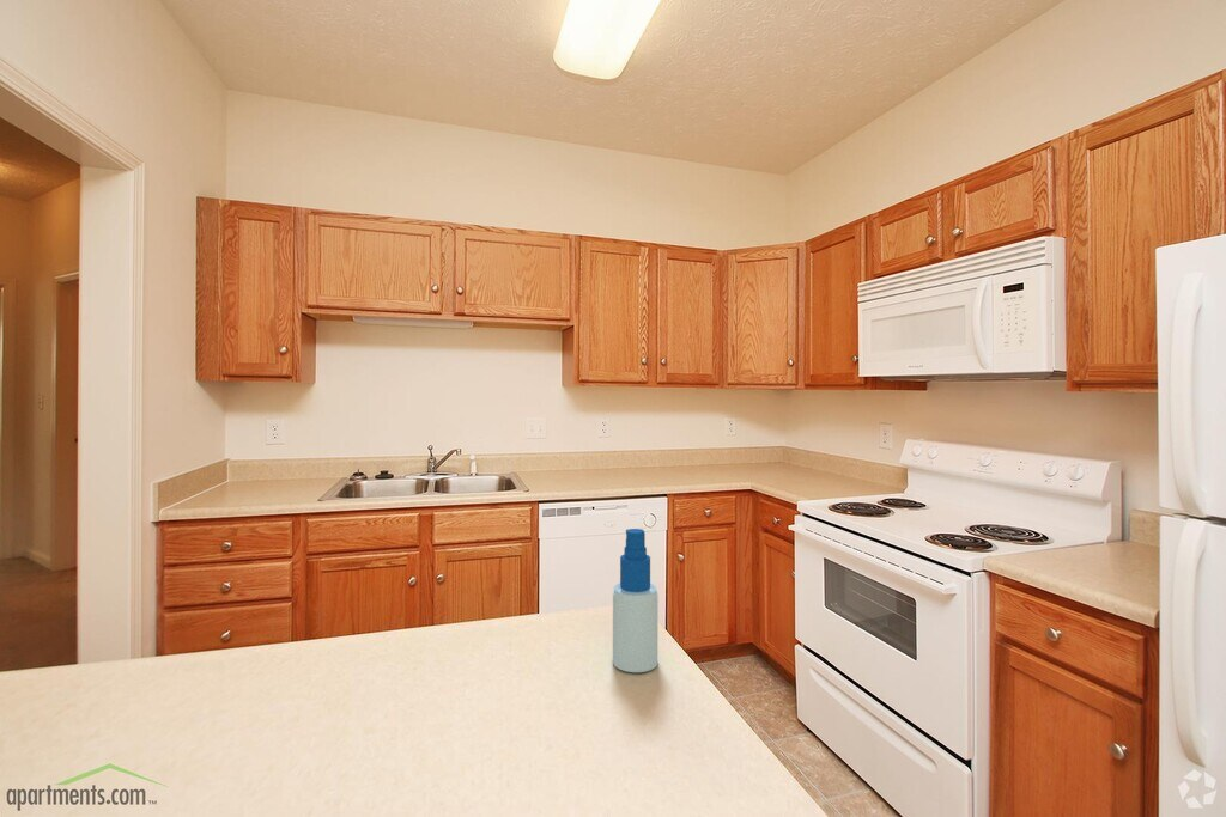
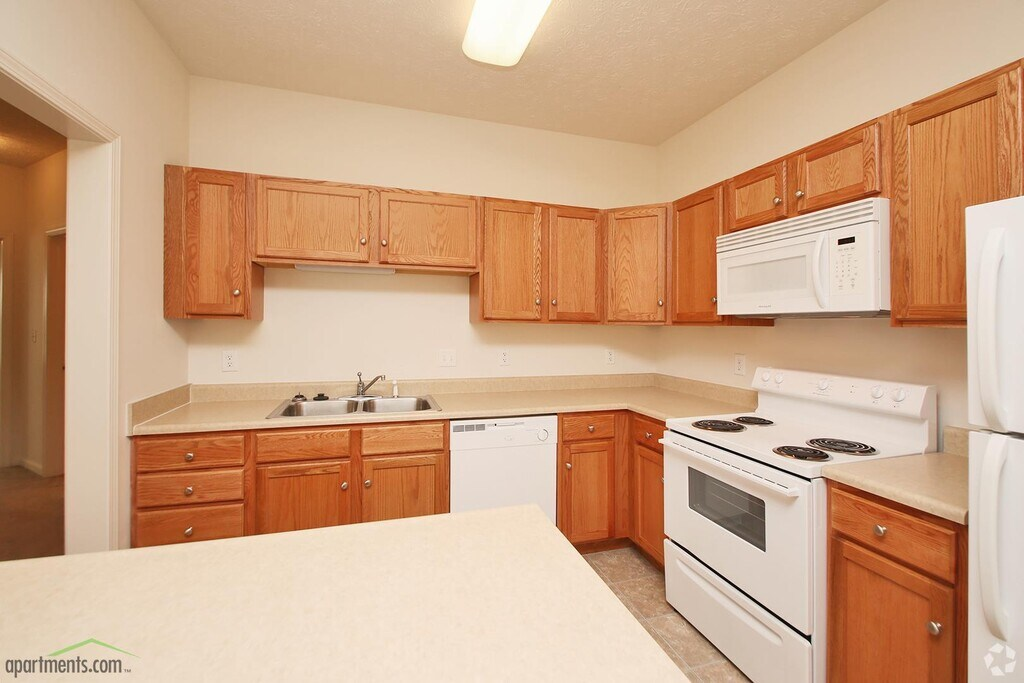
- spray bottle [612,528,658,673]
